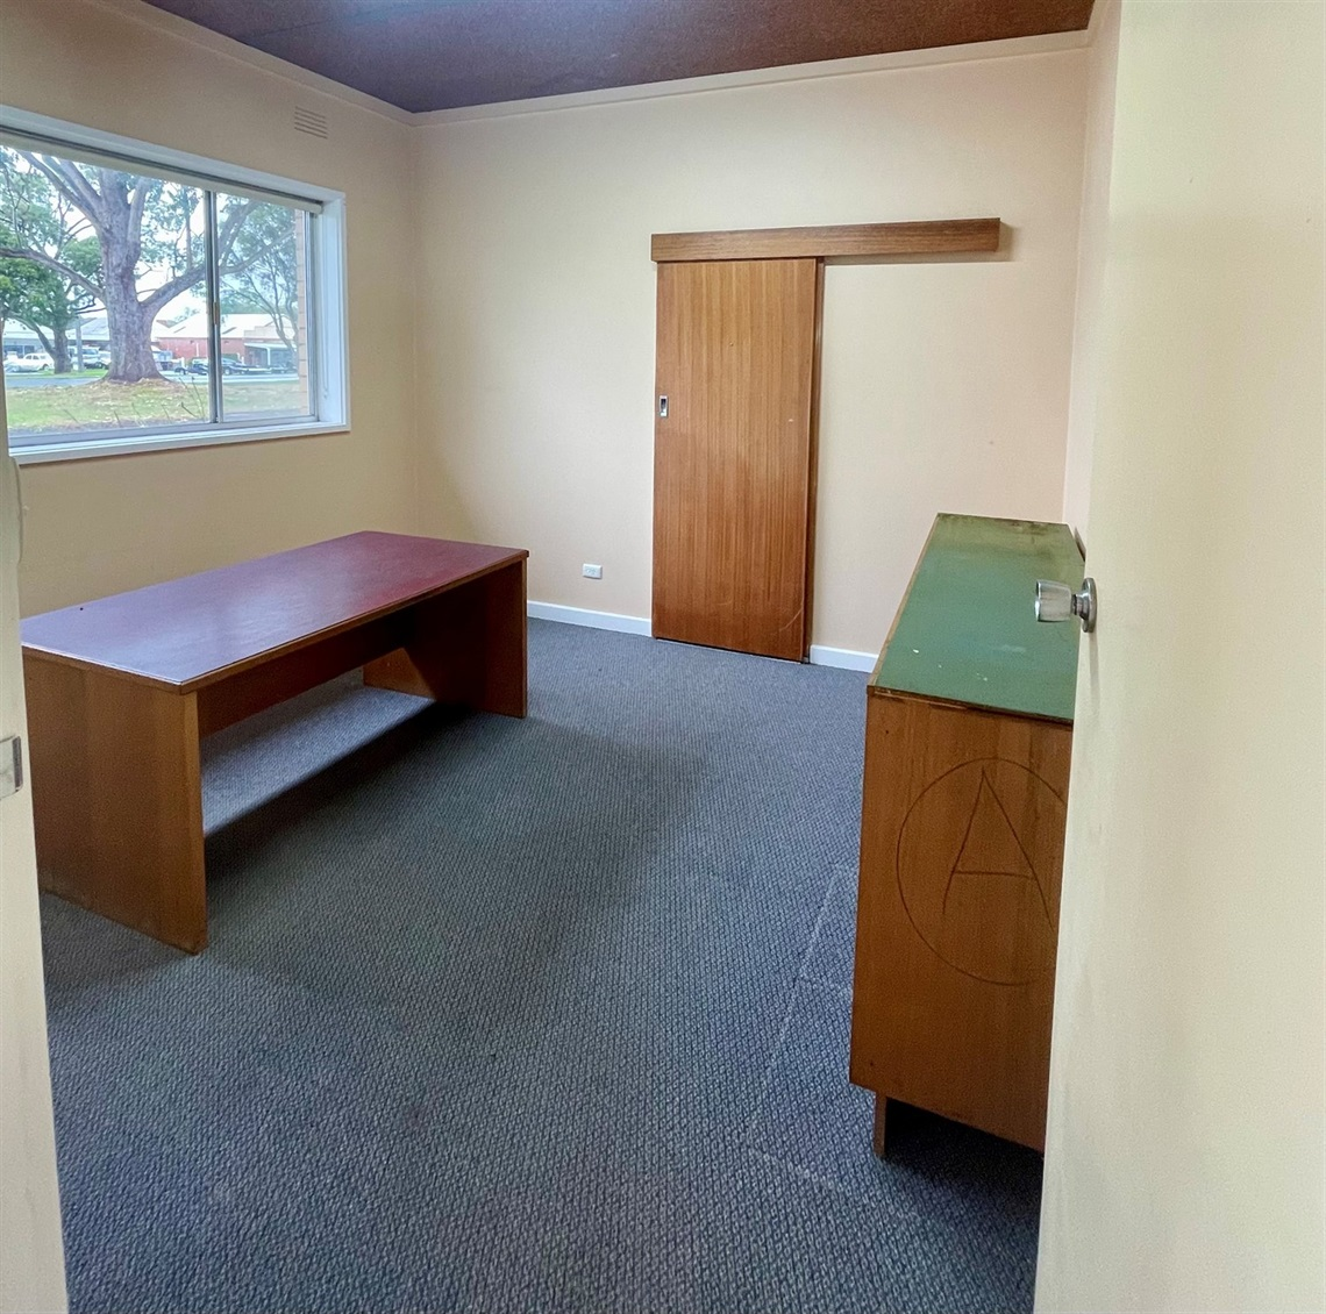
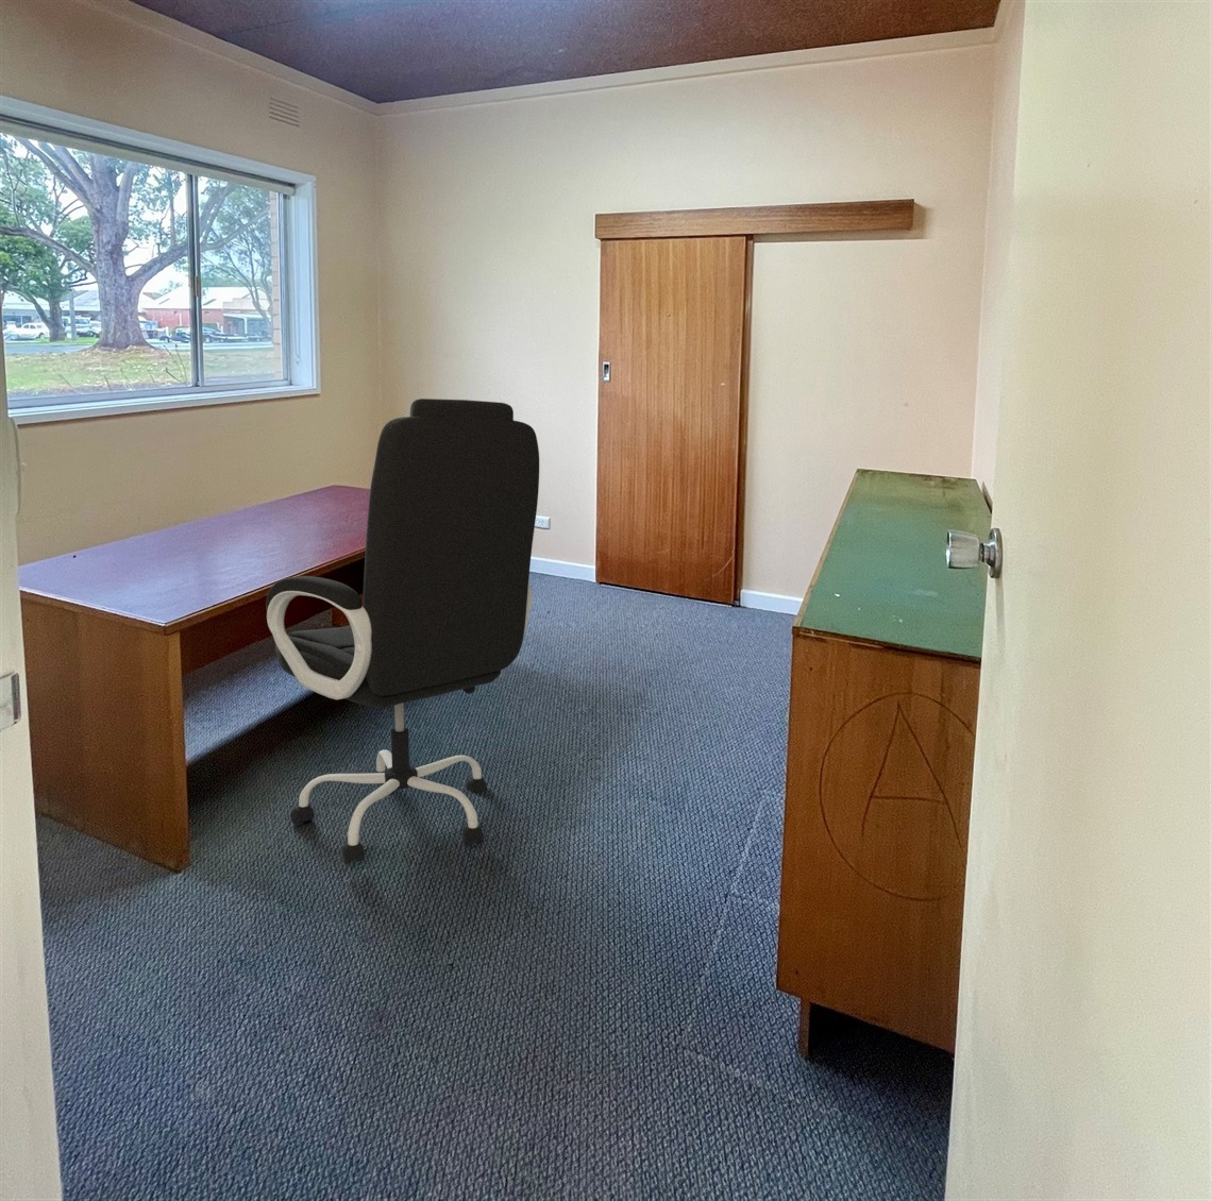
+ office chair [265,397,540,866]
